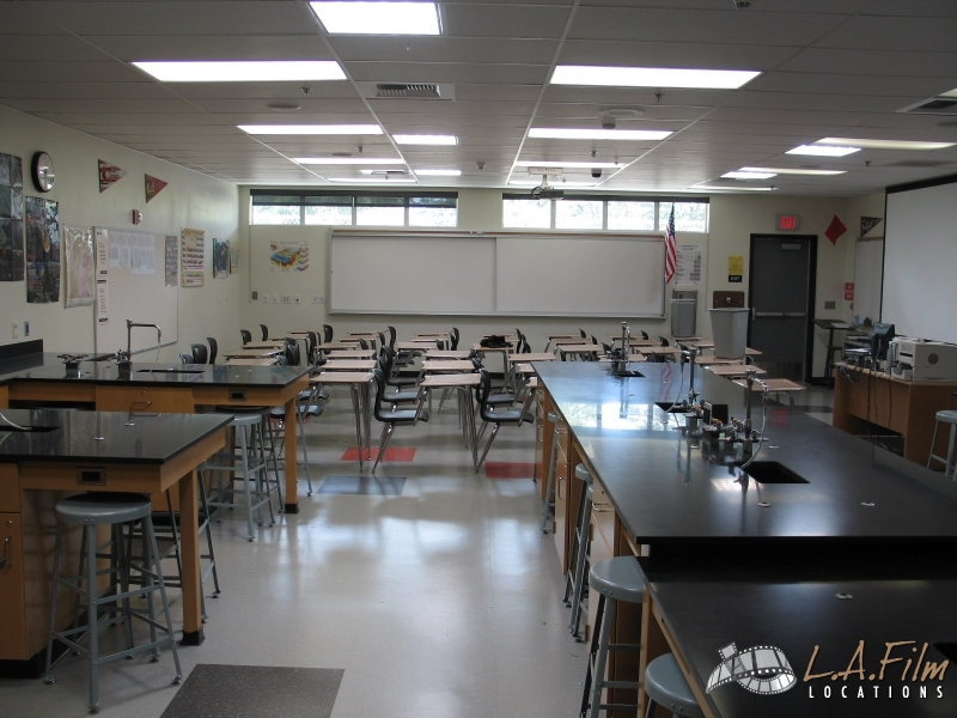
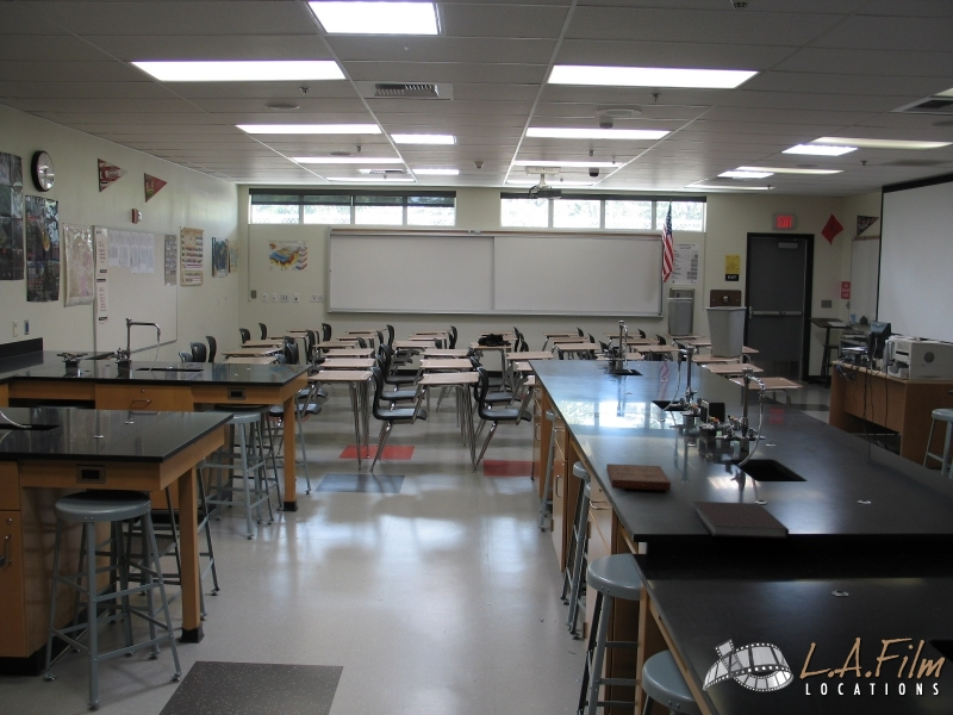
+ notebook [692,500,790,540]
+ book [605,462,672,492]
